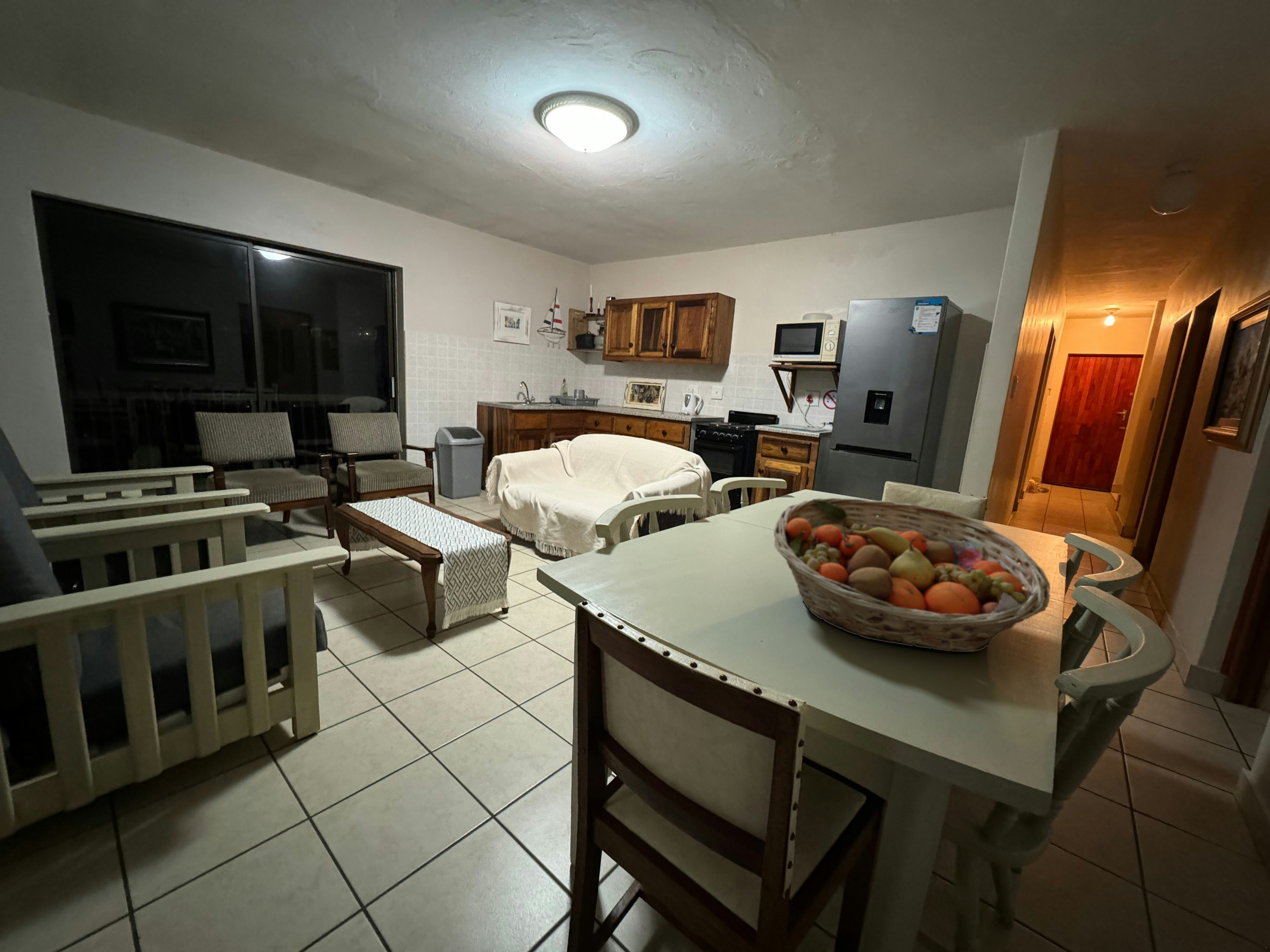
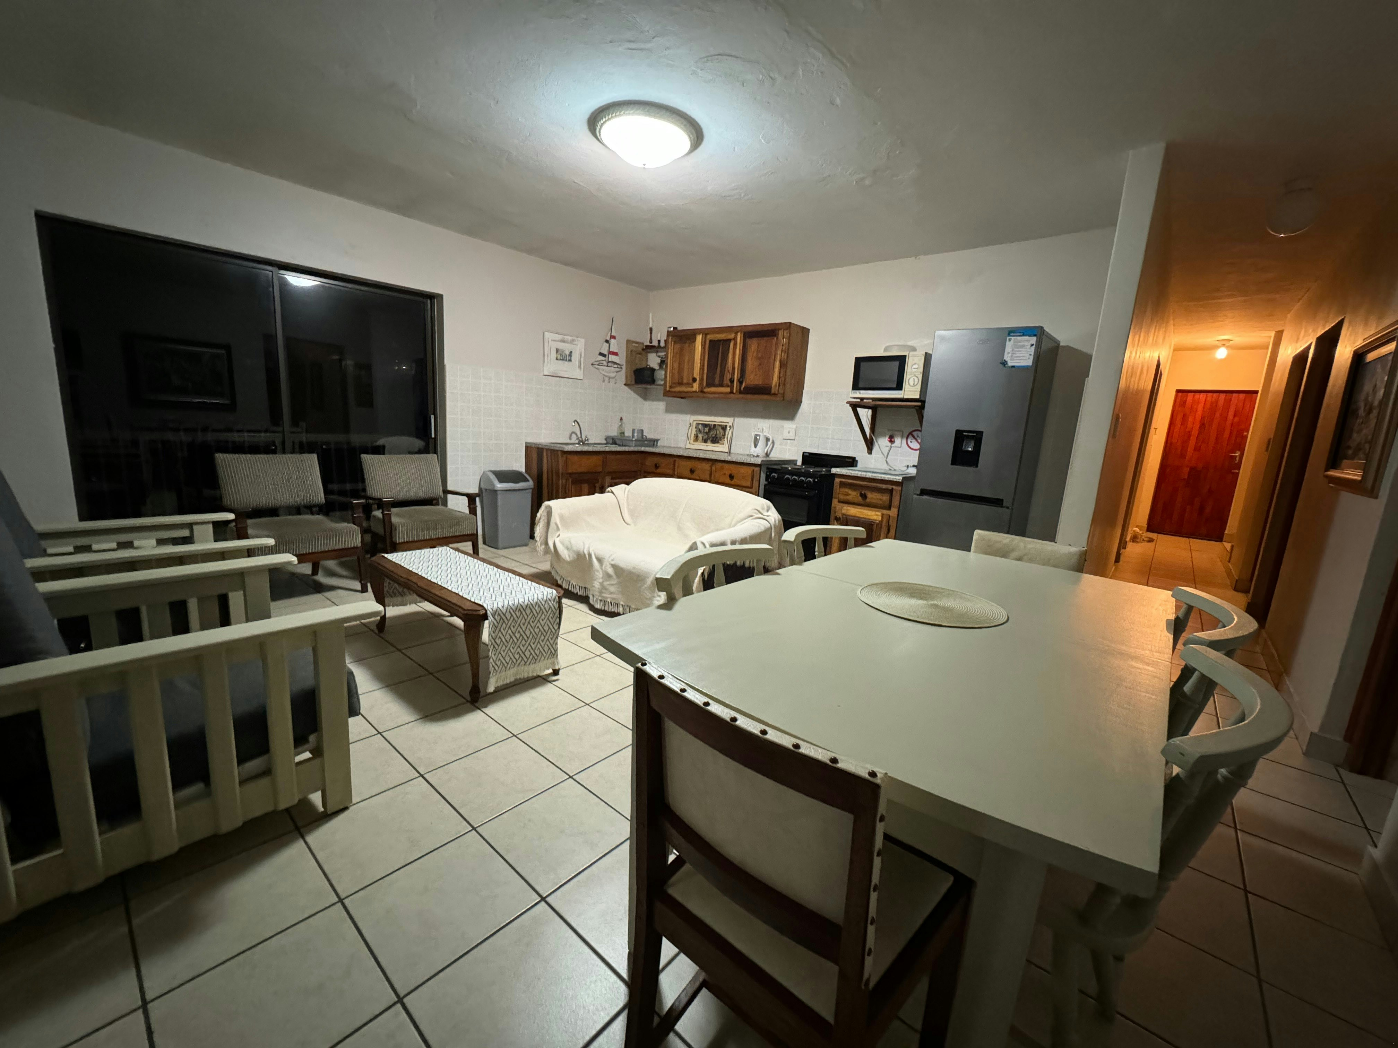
- fruit basket [774,498,1051,652]
